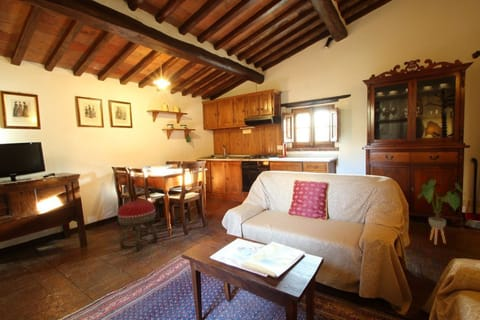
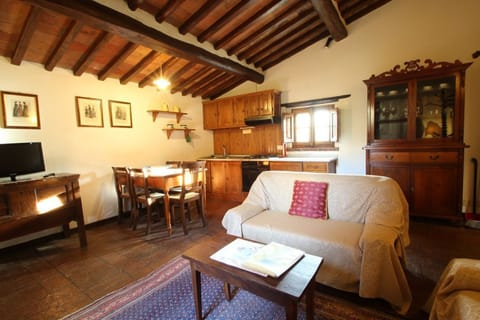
- house plant [417,178,472,245]
- footstool [117,199,158,252]
